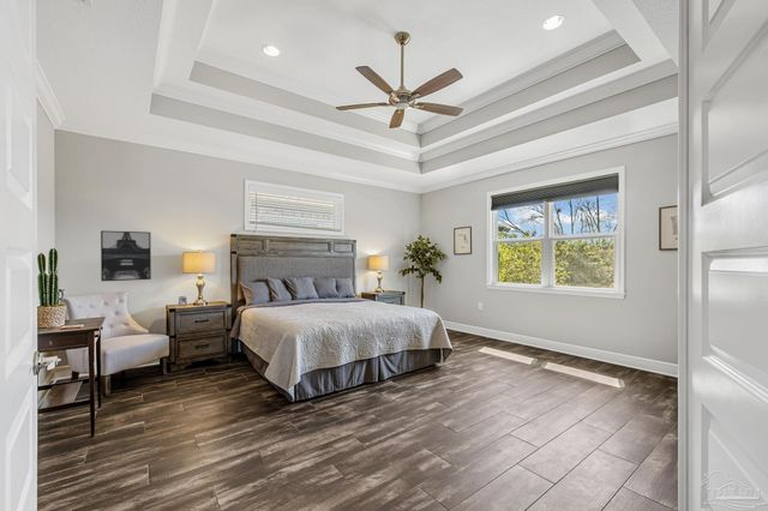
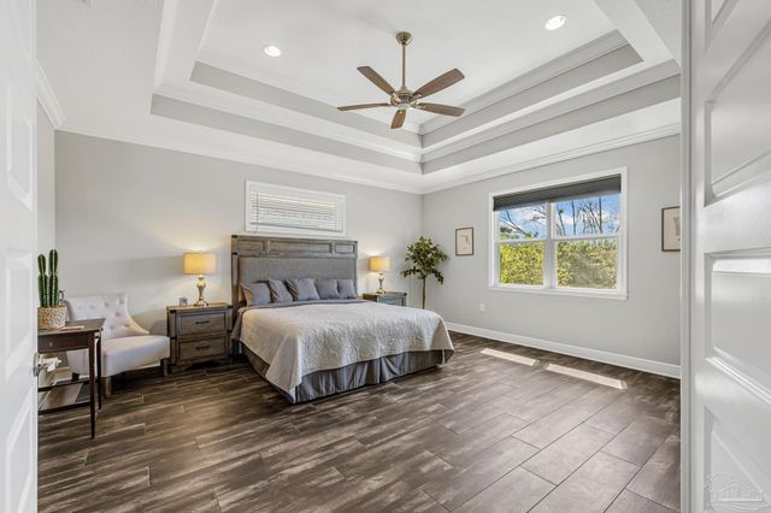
- wall art [100,229,152,282]
